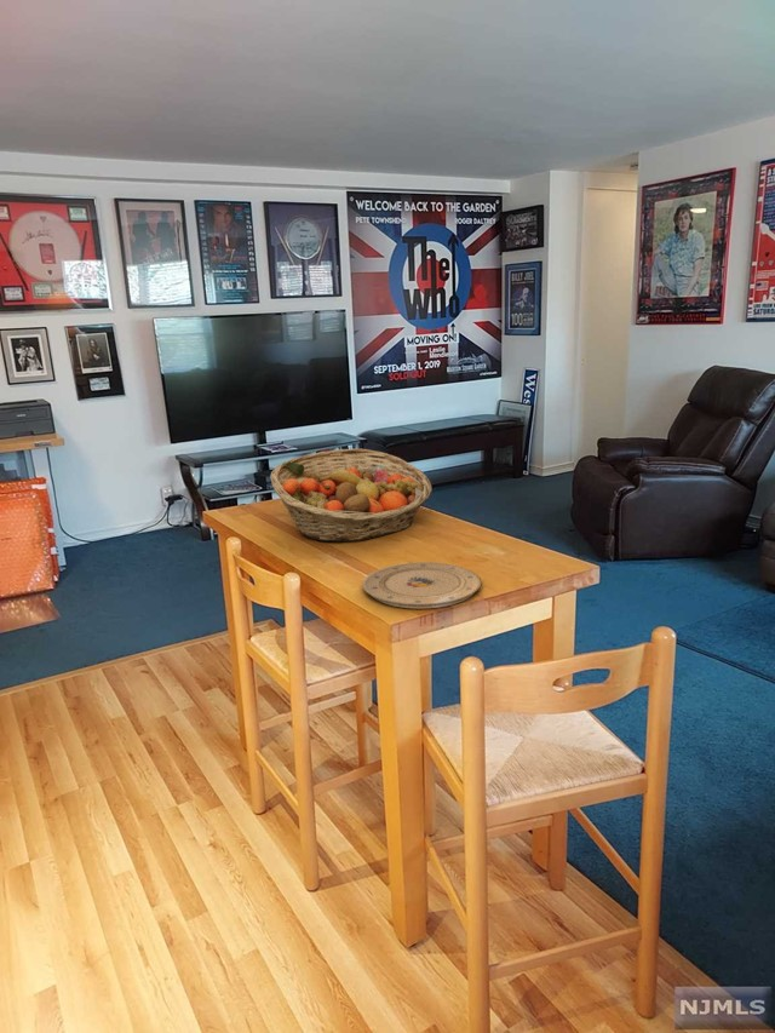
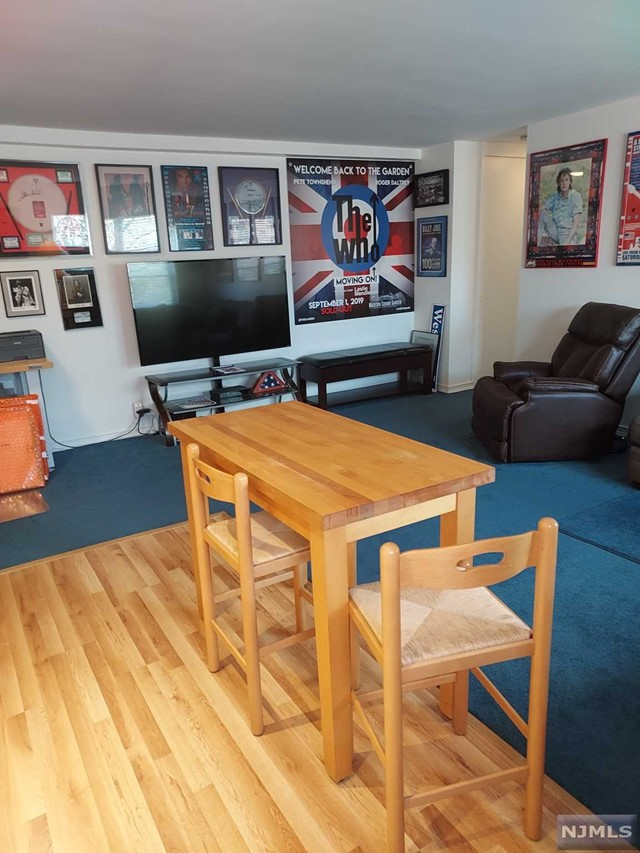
- plate [362,561,483,609]
- fruit basket [269,448,434,543]
